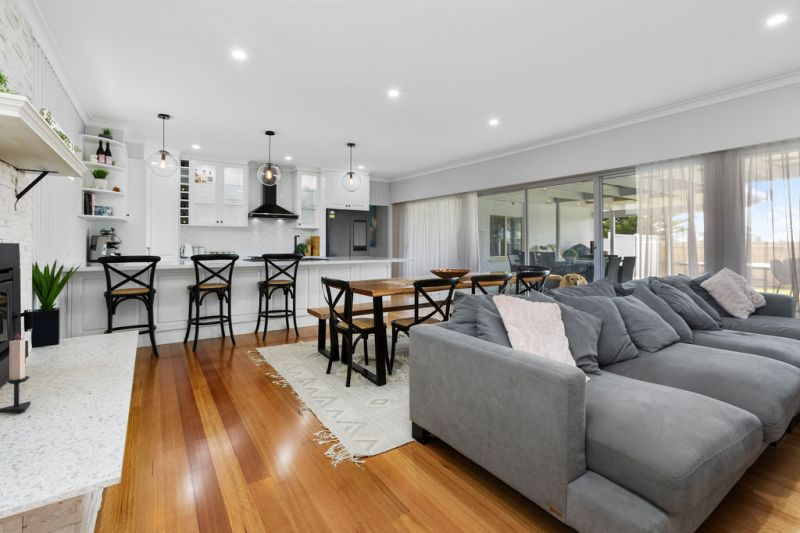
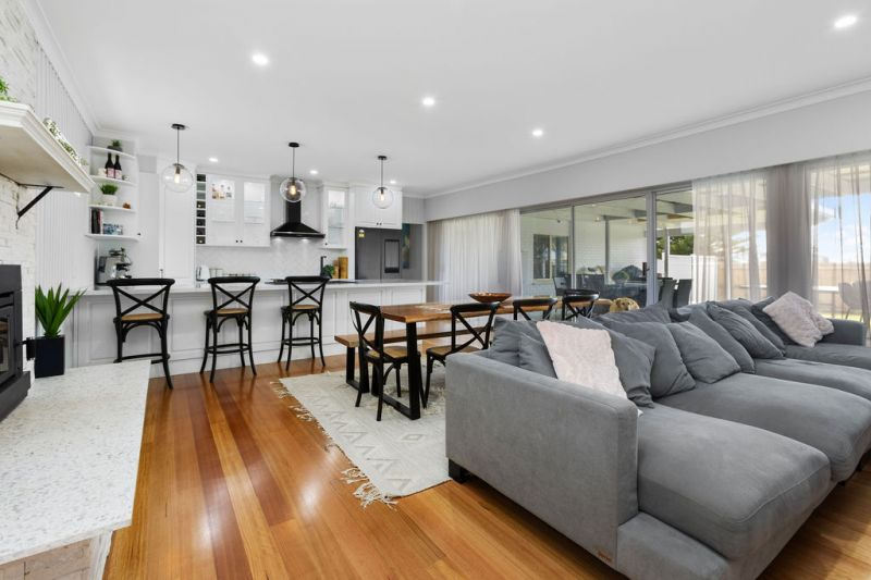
- candle holder [0,332,32,414]
